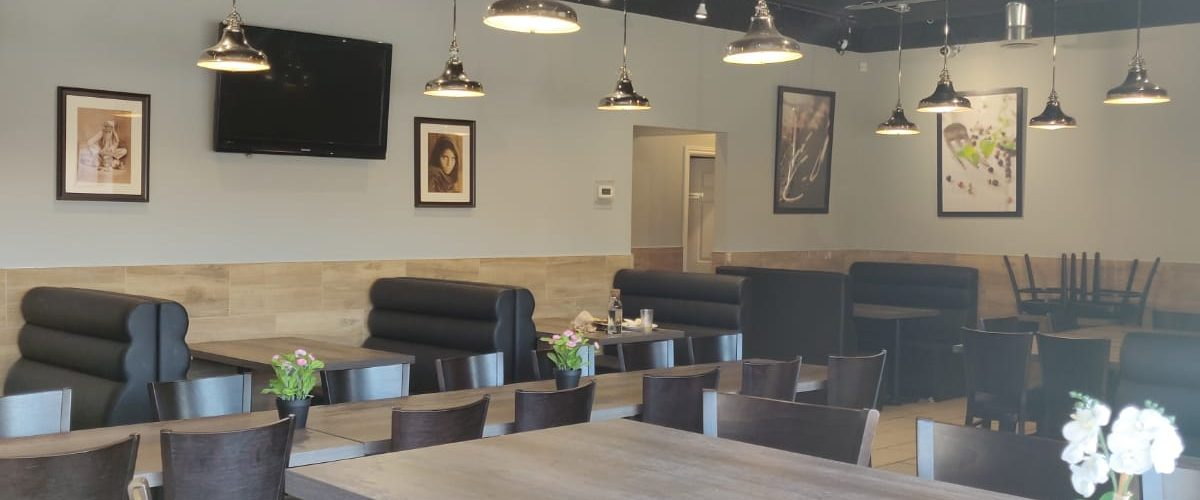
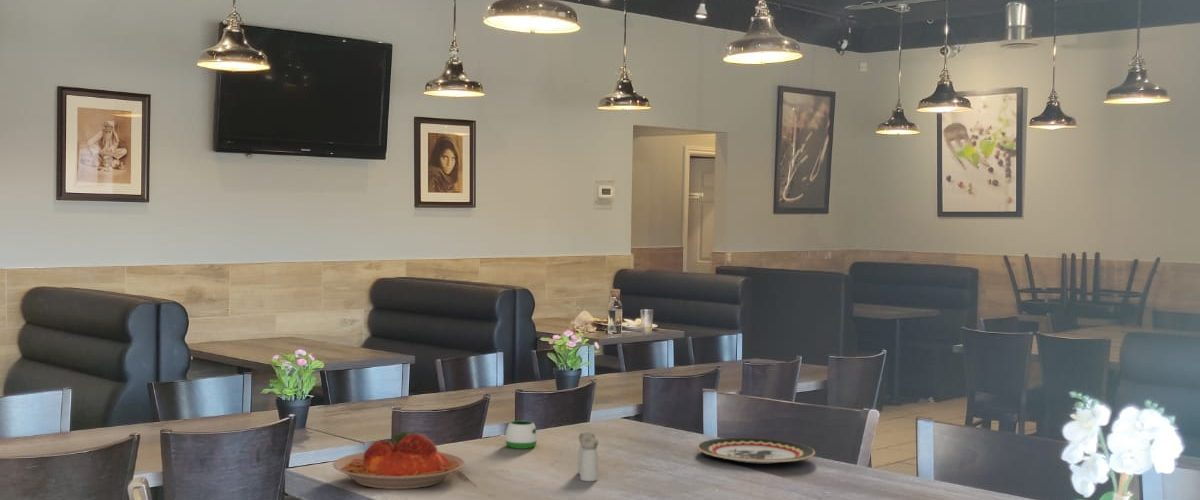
+ salt and pepper shaker [577,431,599,482]
+ mug [504,419,538,450]
+ plate [696,436,816,465]
+ plate [332,428,466,490]
